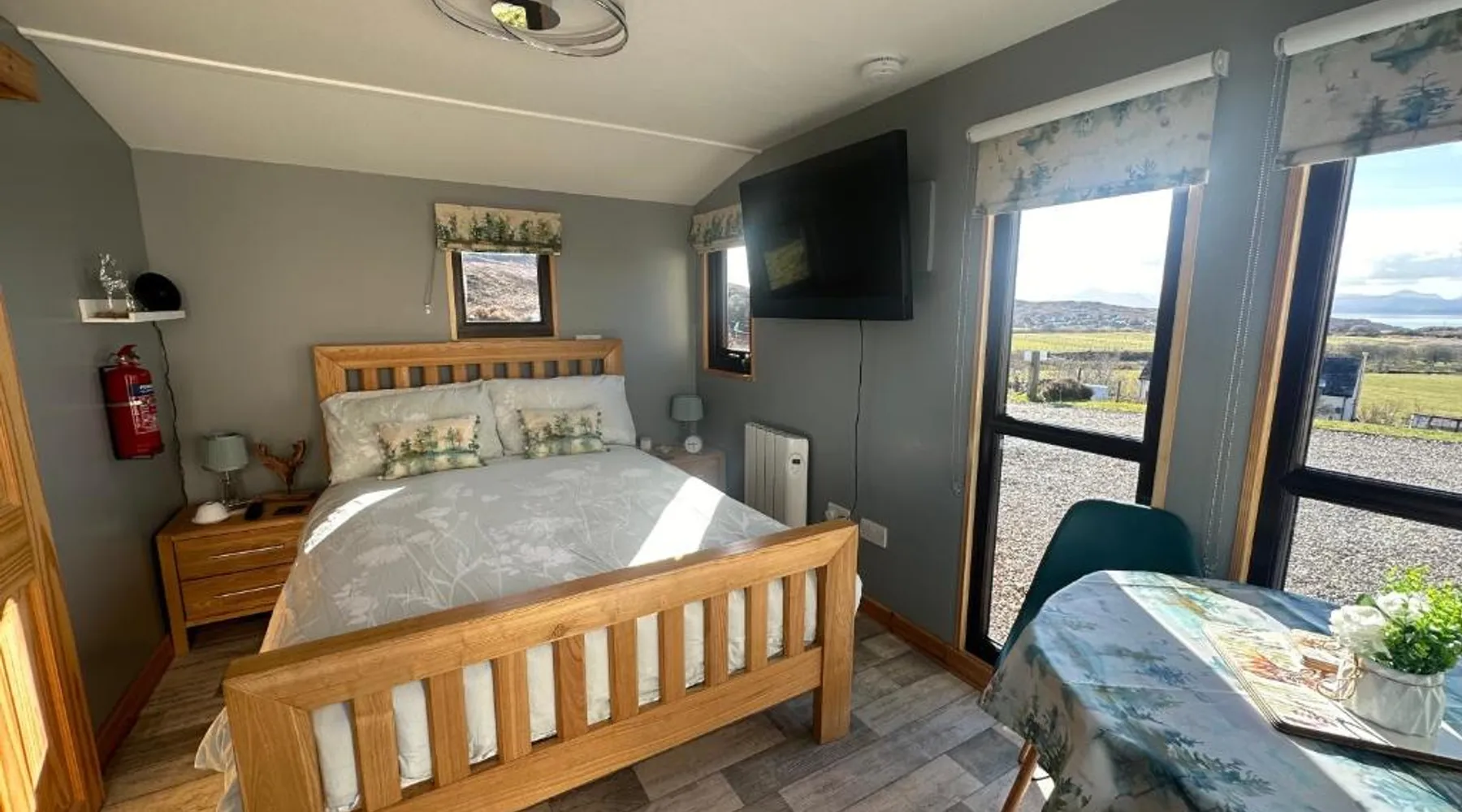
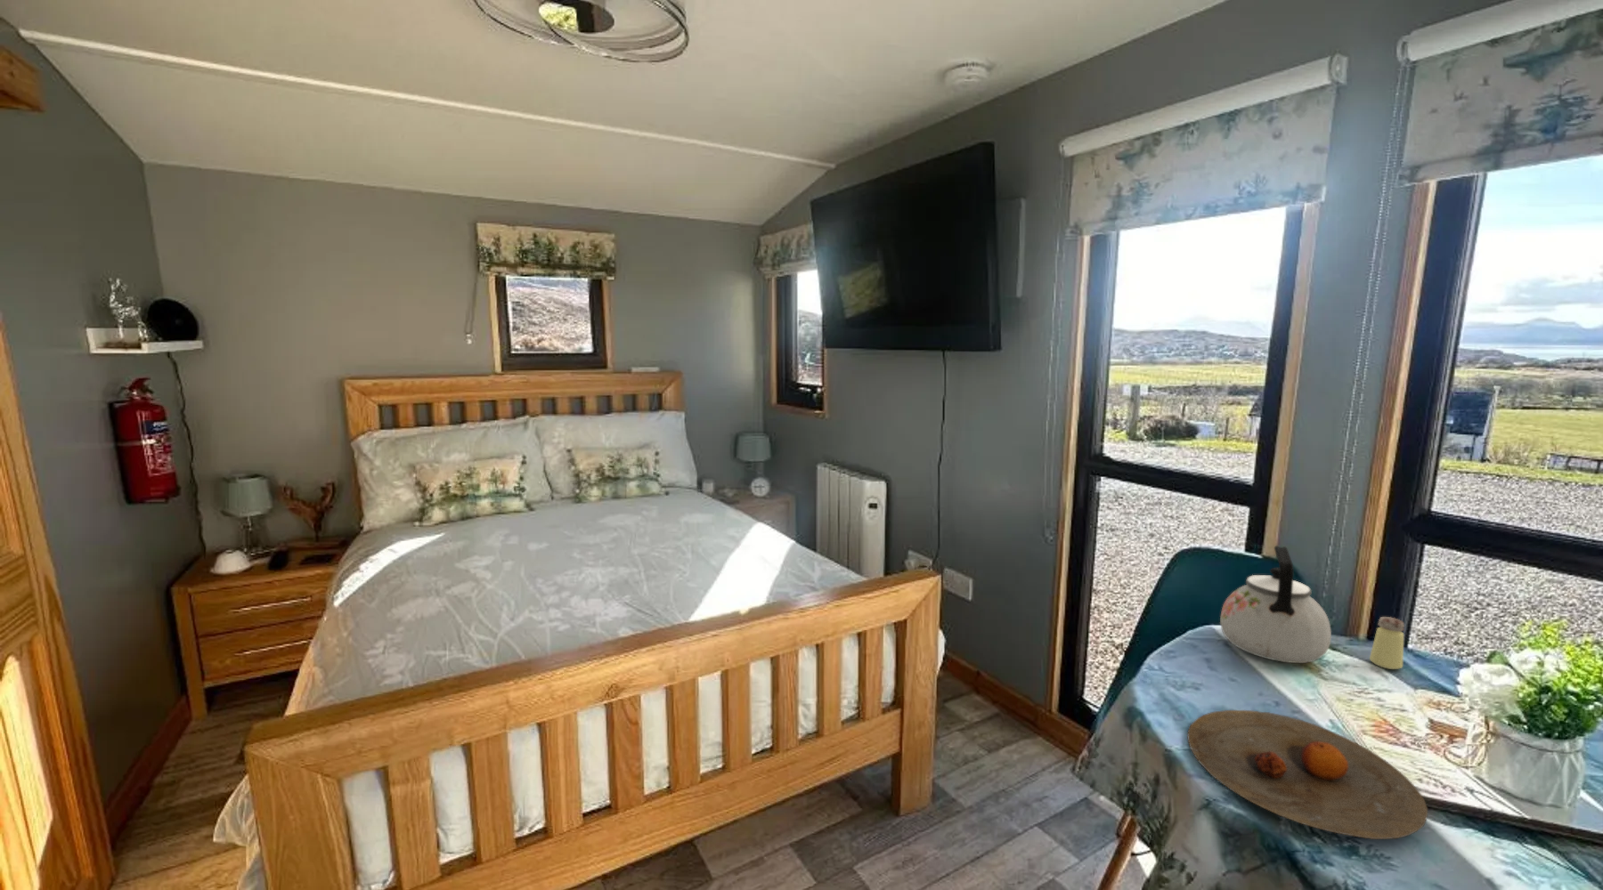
+ plate [1186,709,1429,841]
+ kettle [1219,545,1332,664]
+ saltshaker [1368,616,1406,670]
